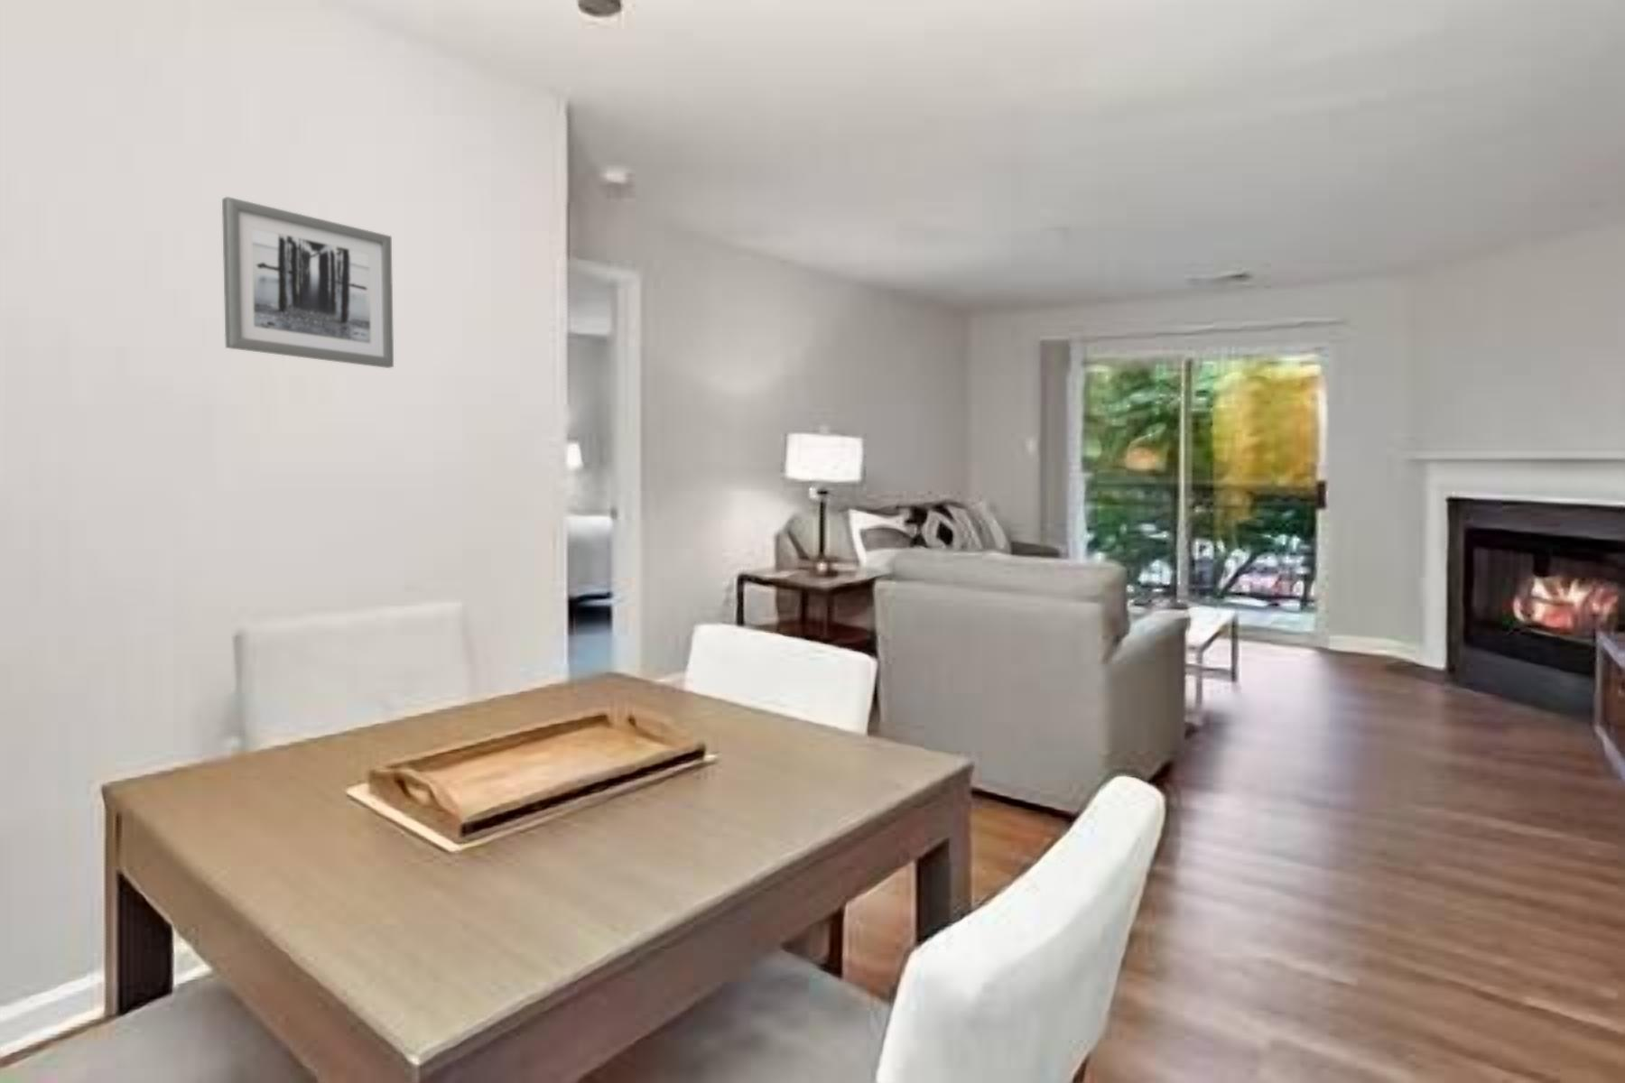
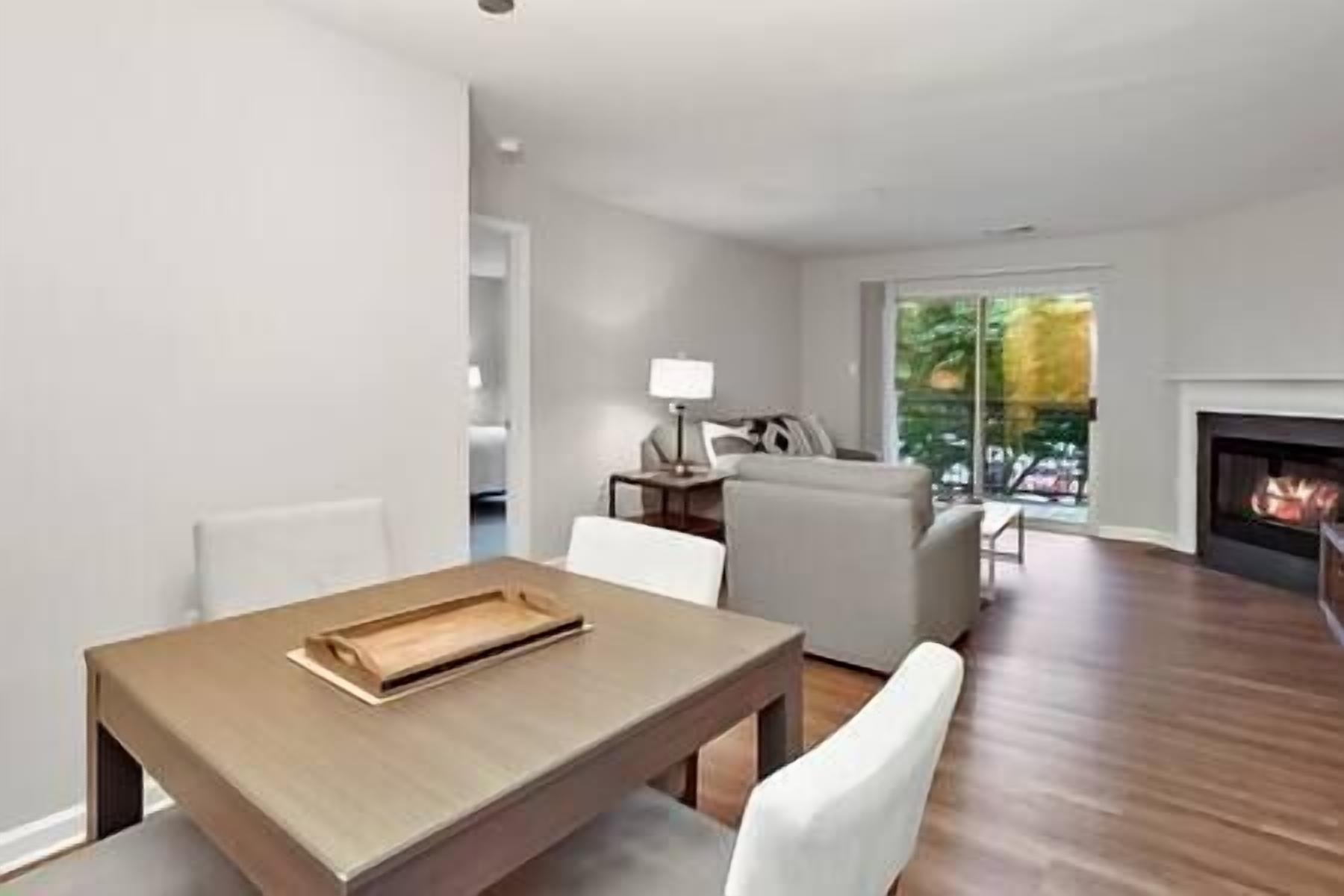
- wall art [221,196,394,369]
